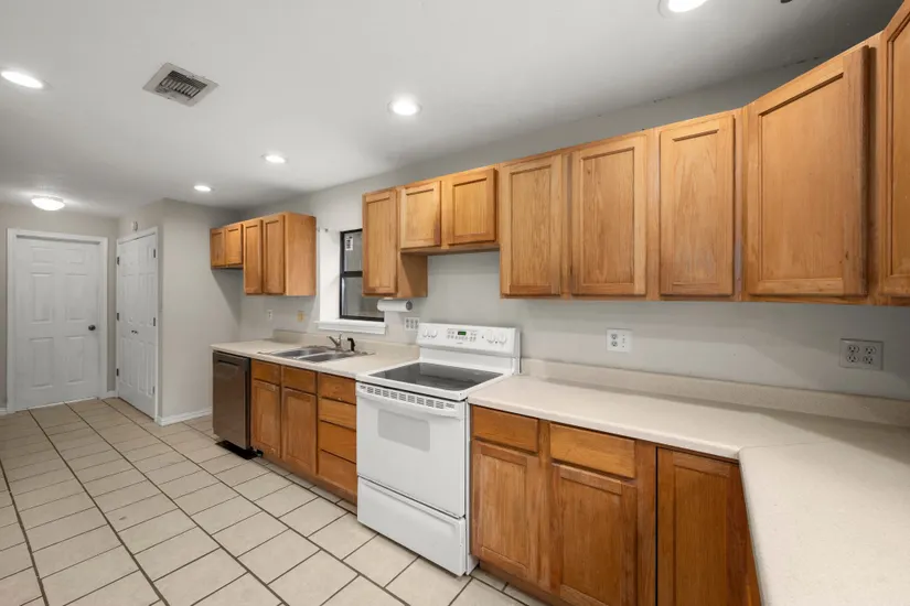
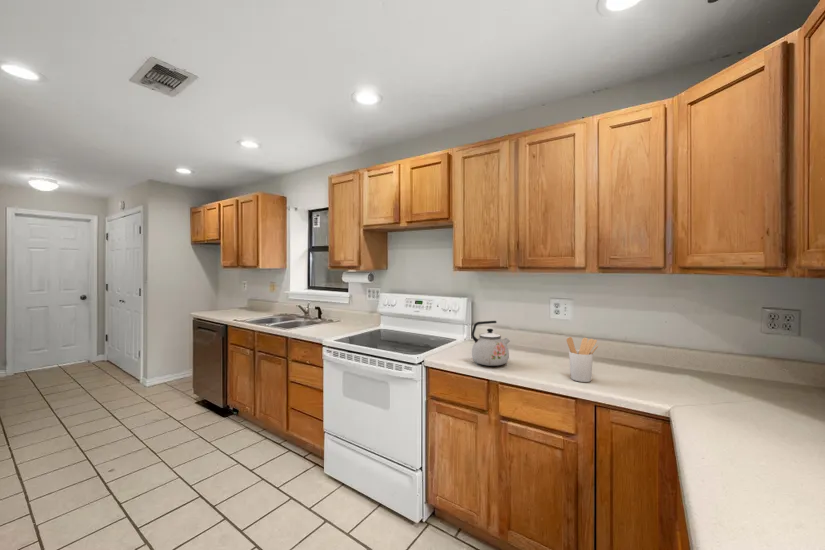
+ utensil holder [566,336,599,383]
+ kettle [471,320,511,367]
